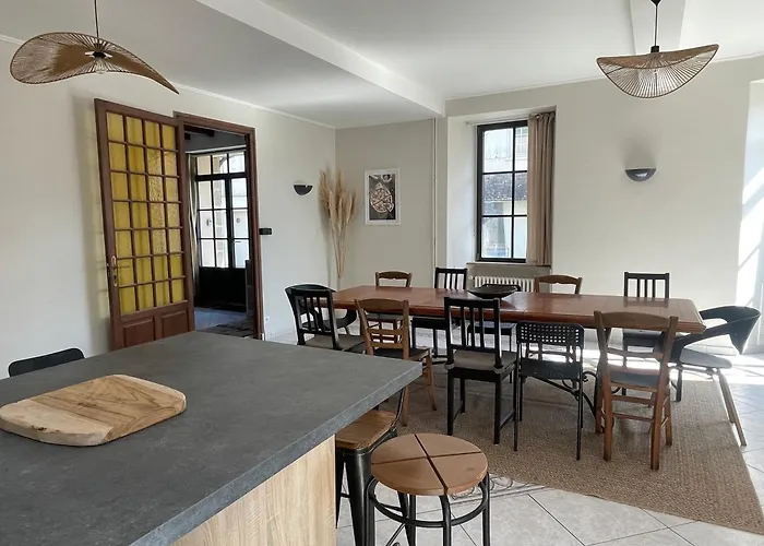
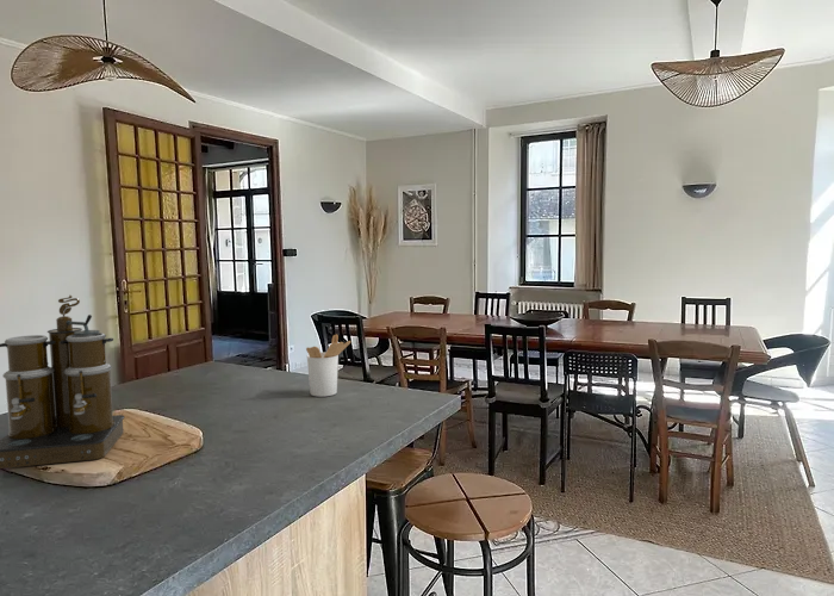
+ coffee maker [0,294,125,470]
+ utensil holder [305,334,351,398]
